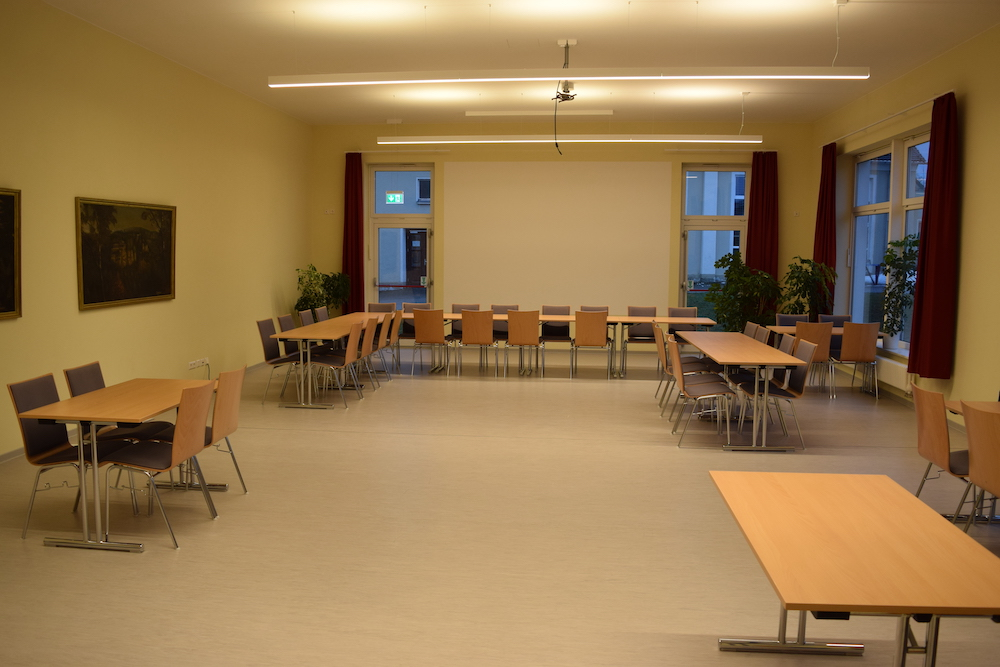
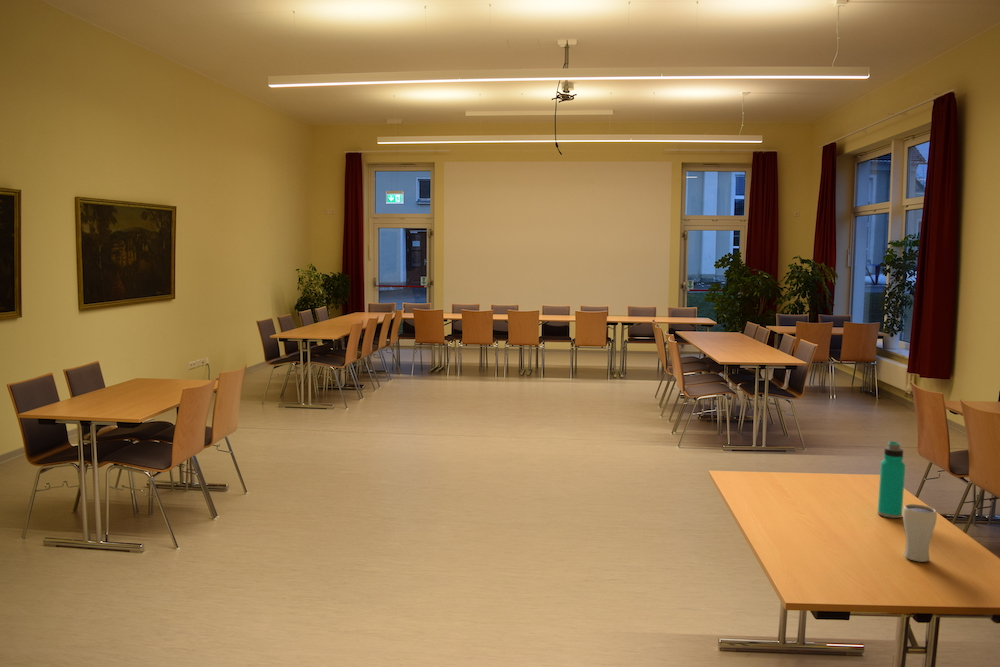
+ drinking glass [902,503,938,563]
+ water bottle [877,440,906,519]
